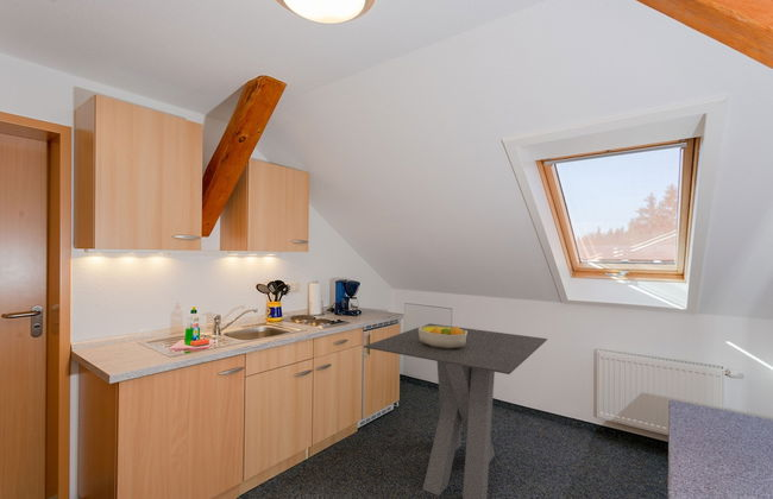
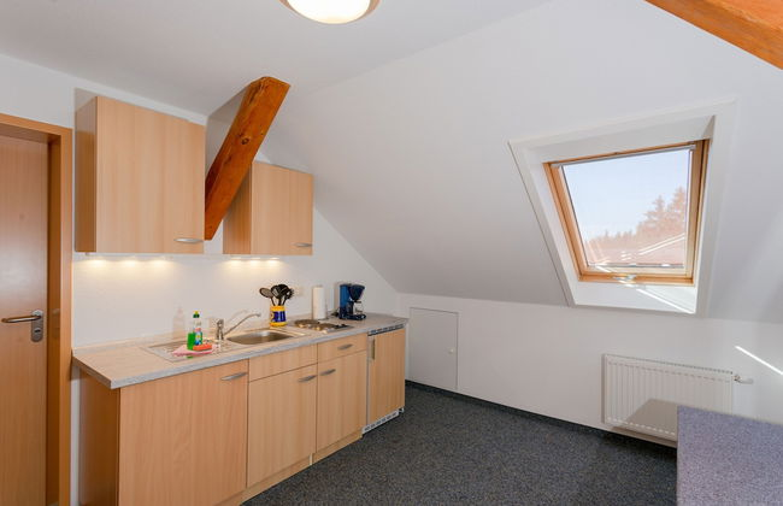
- dining table [363,322,548,499]
- fruit bowl [419,324,467,349]
